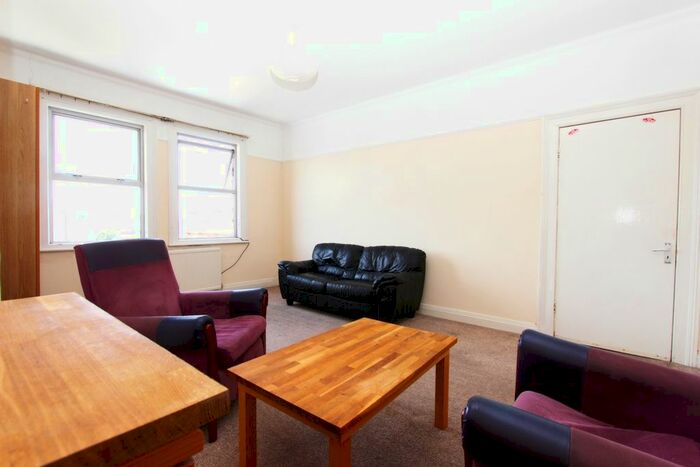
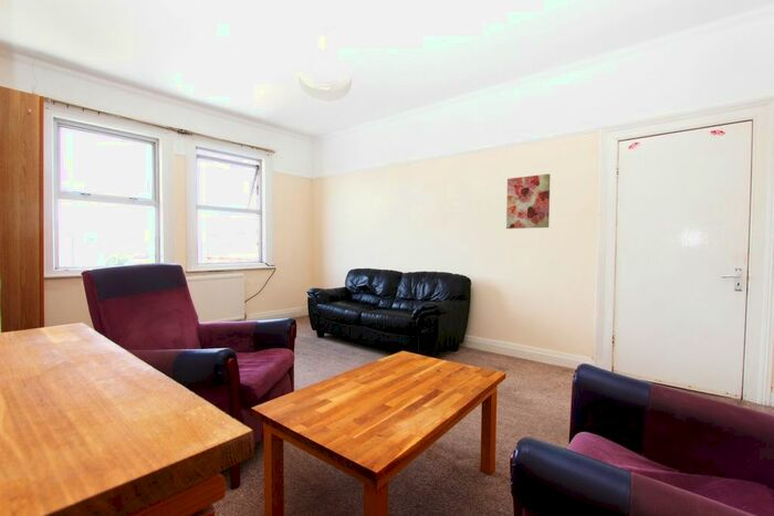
+ wall art [505,172,551,230]
